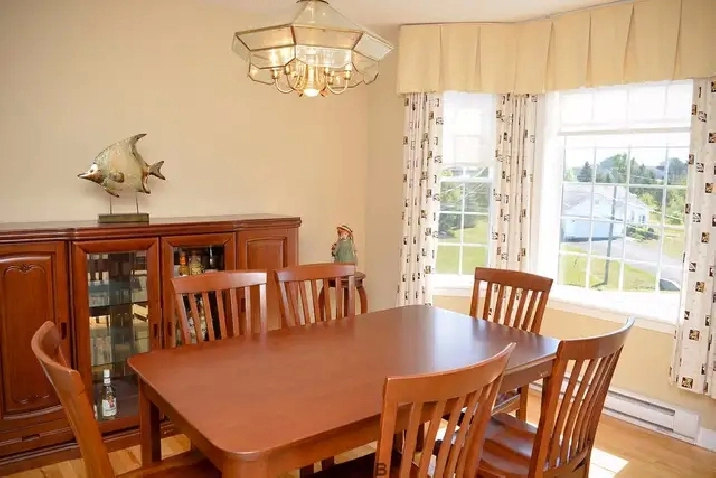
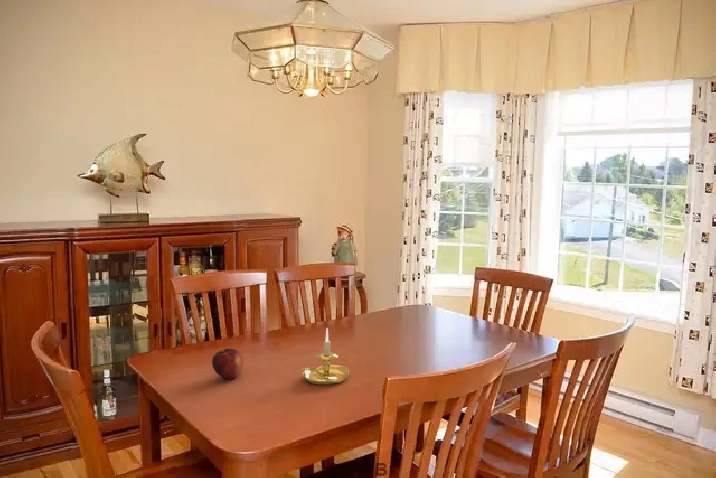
+ candle holder [299,328,350,386]
+ fruit [211,348,244,380]
